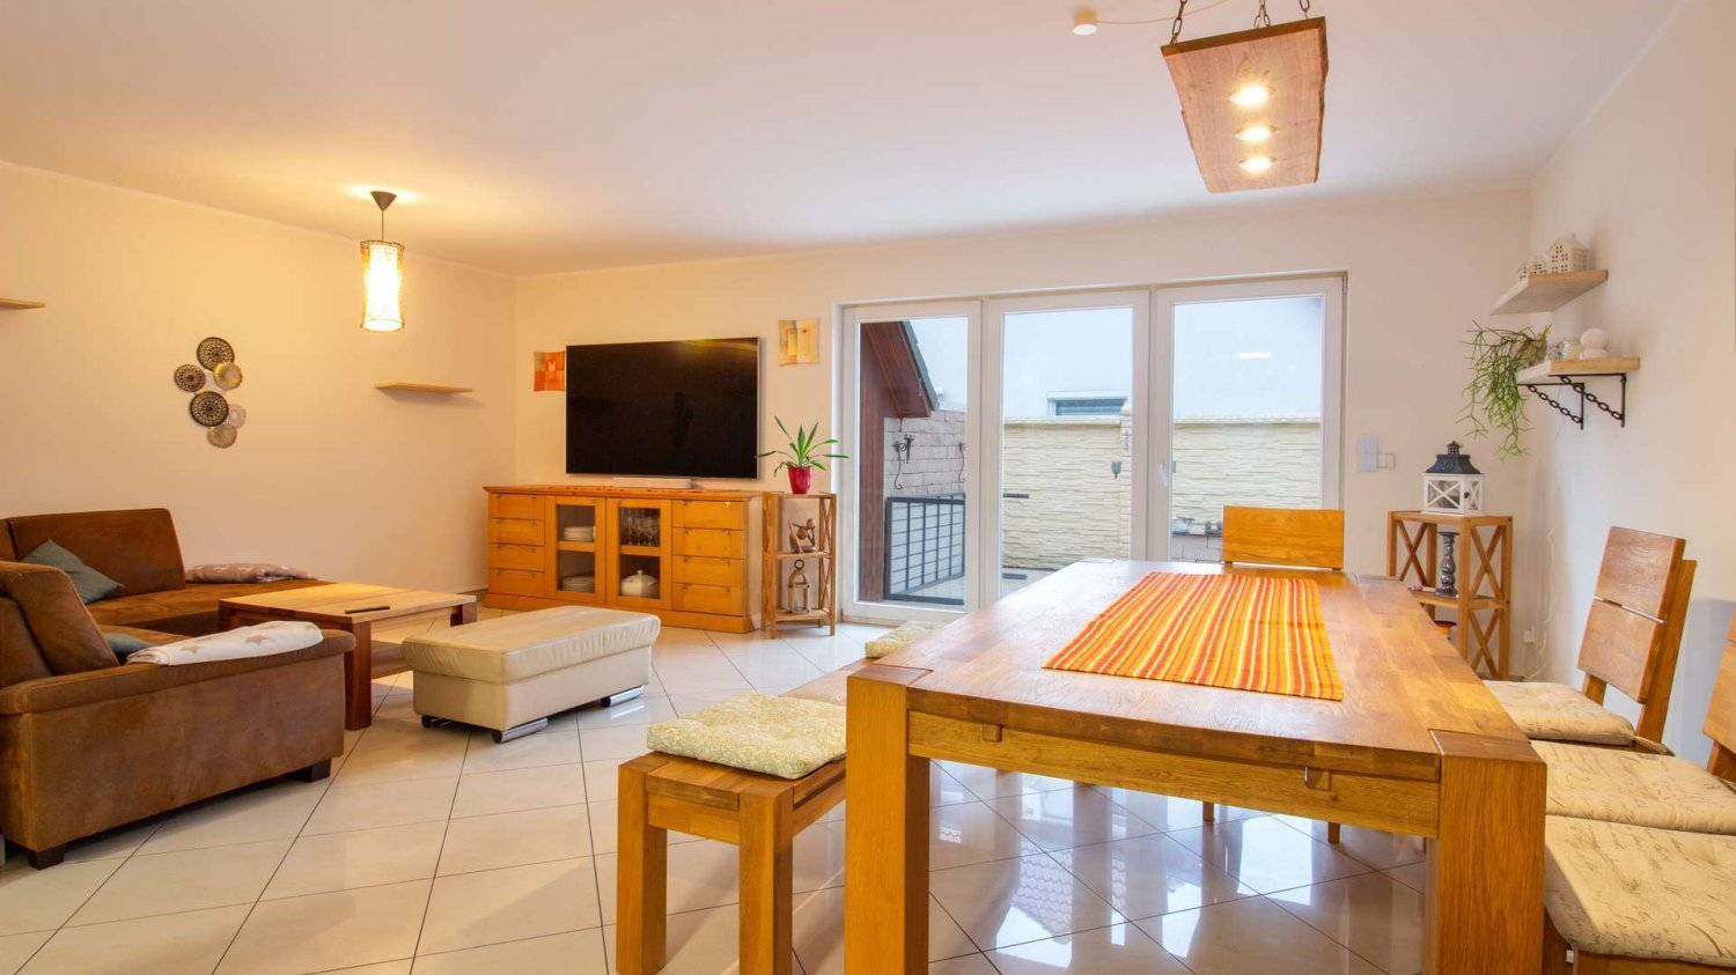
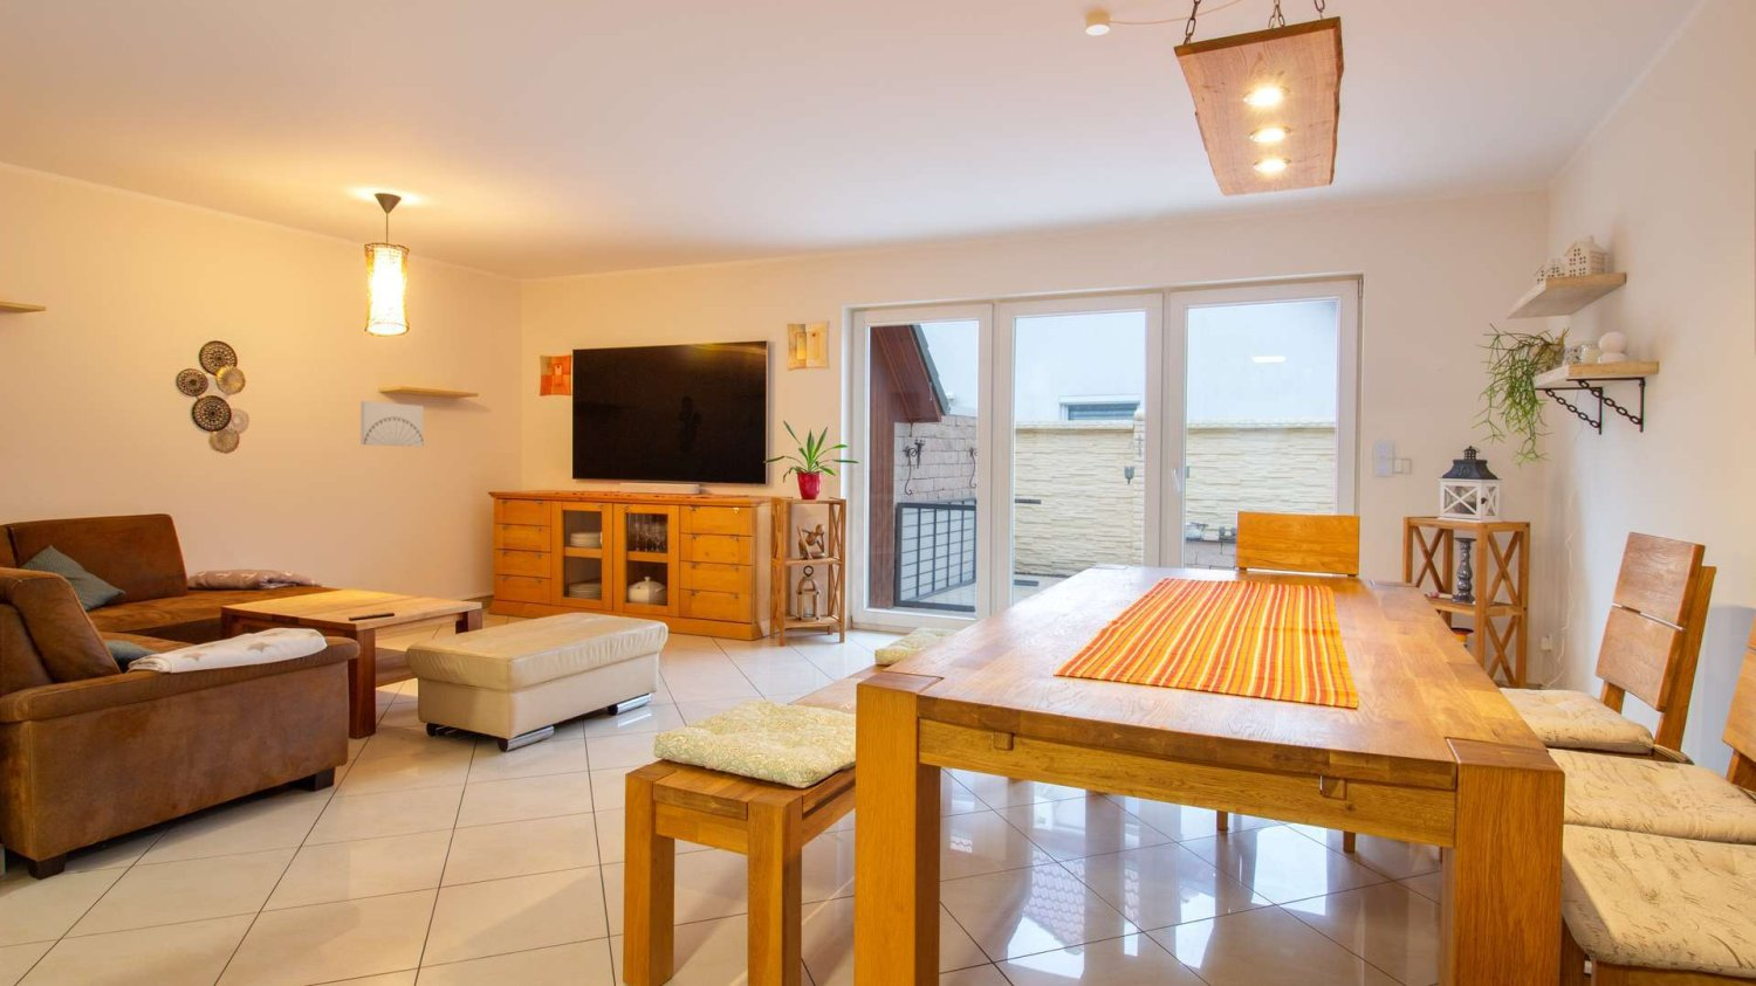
+ wall art [359,400,425,448]
